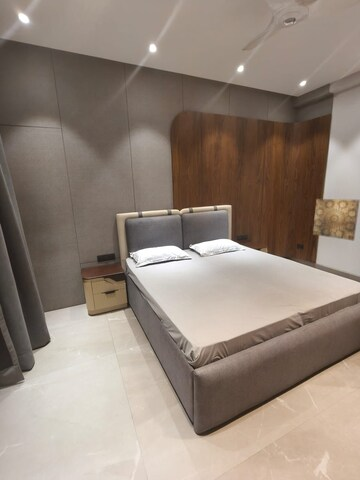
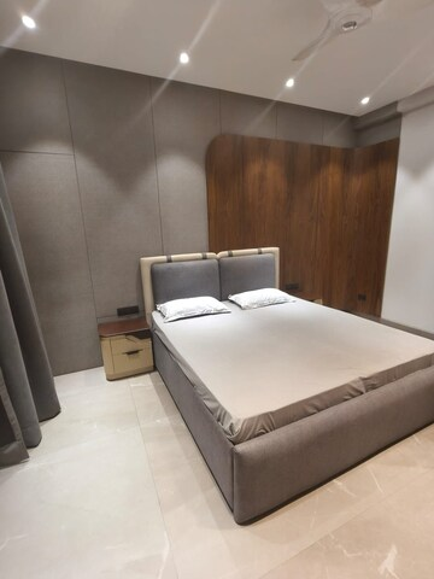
- wall art [312,198,360,241]
